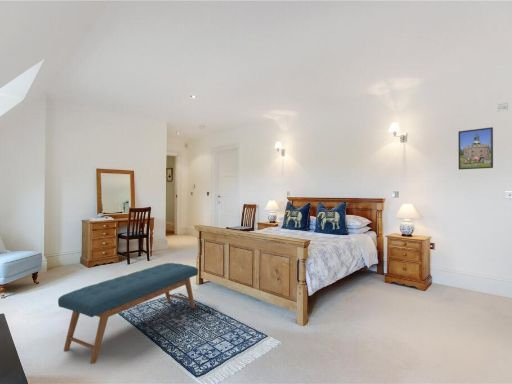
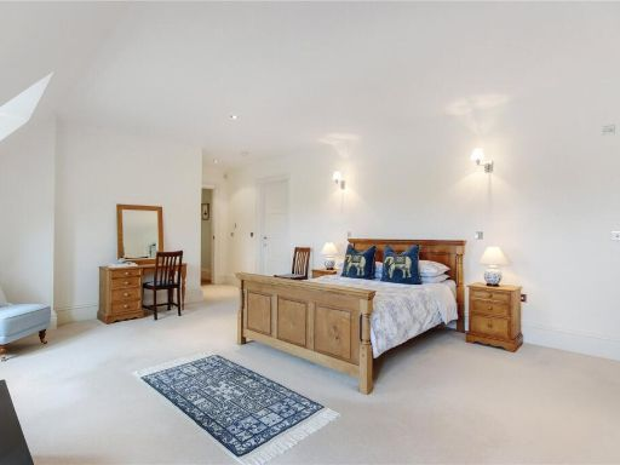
- bench [57,262,199,365]
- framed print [457,126,494,171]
